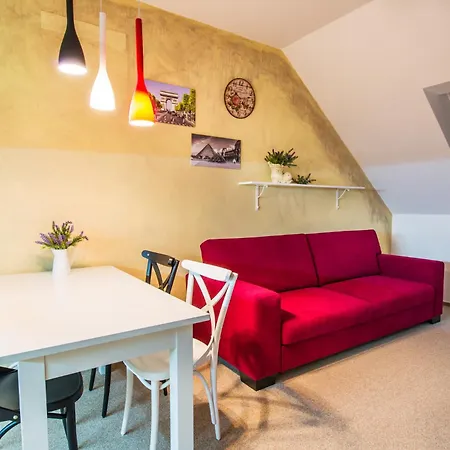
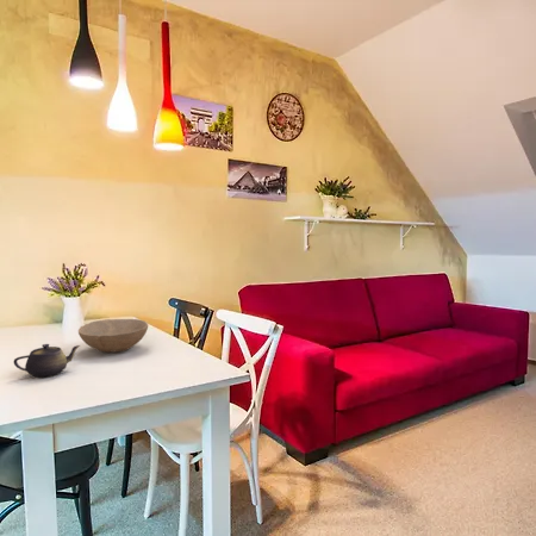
+ teapot [13,343,81,379]
+ bowl [77,318,149,354]
